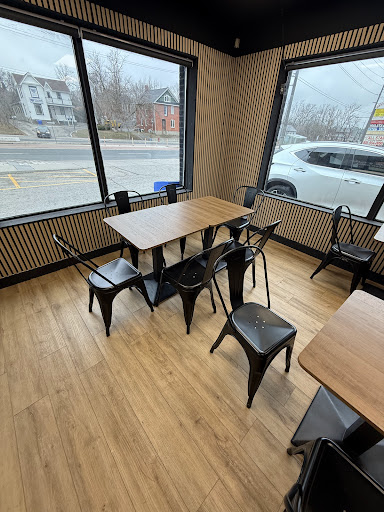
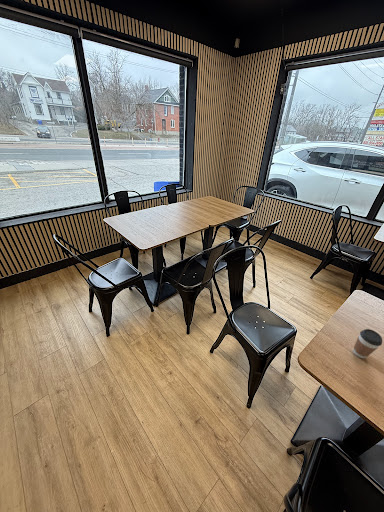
+ coffee cup [352,328,383,359]
